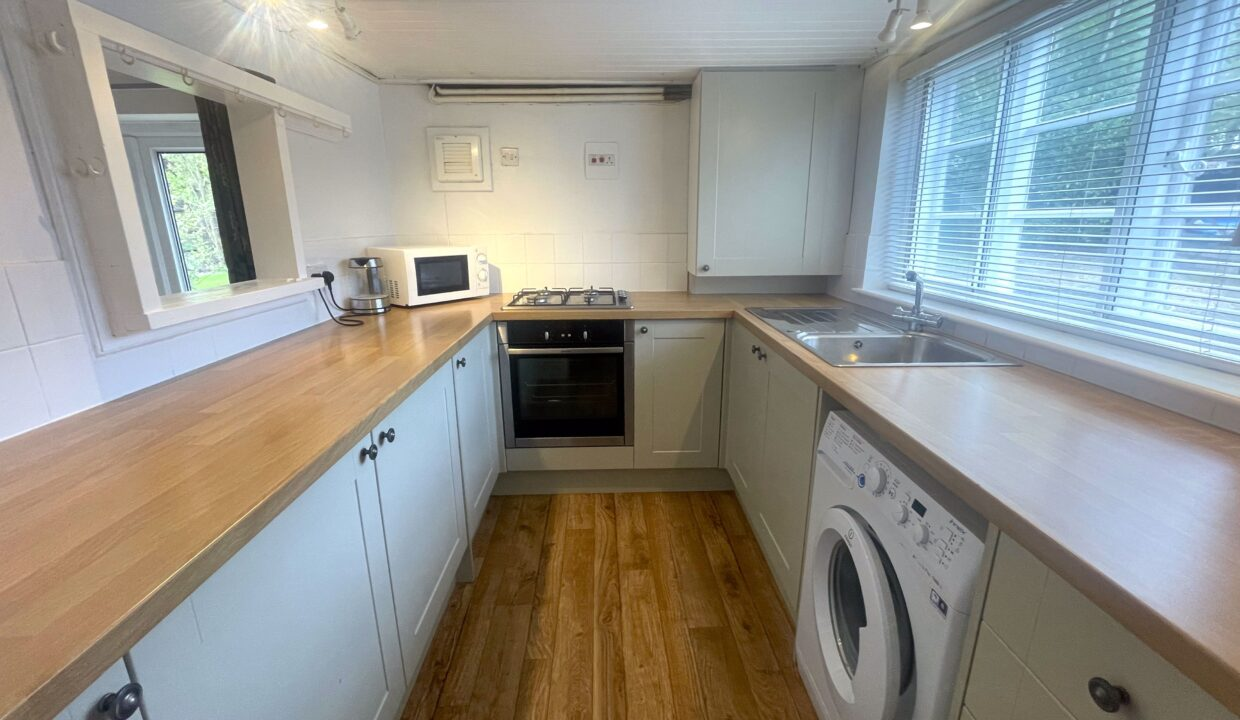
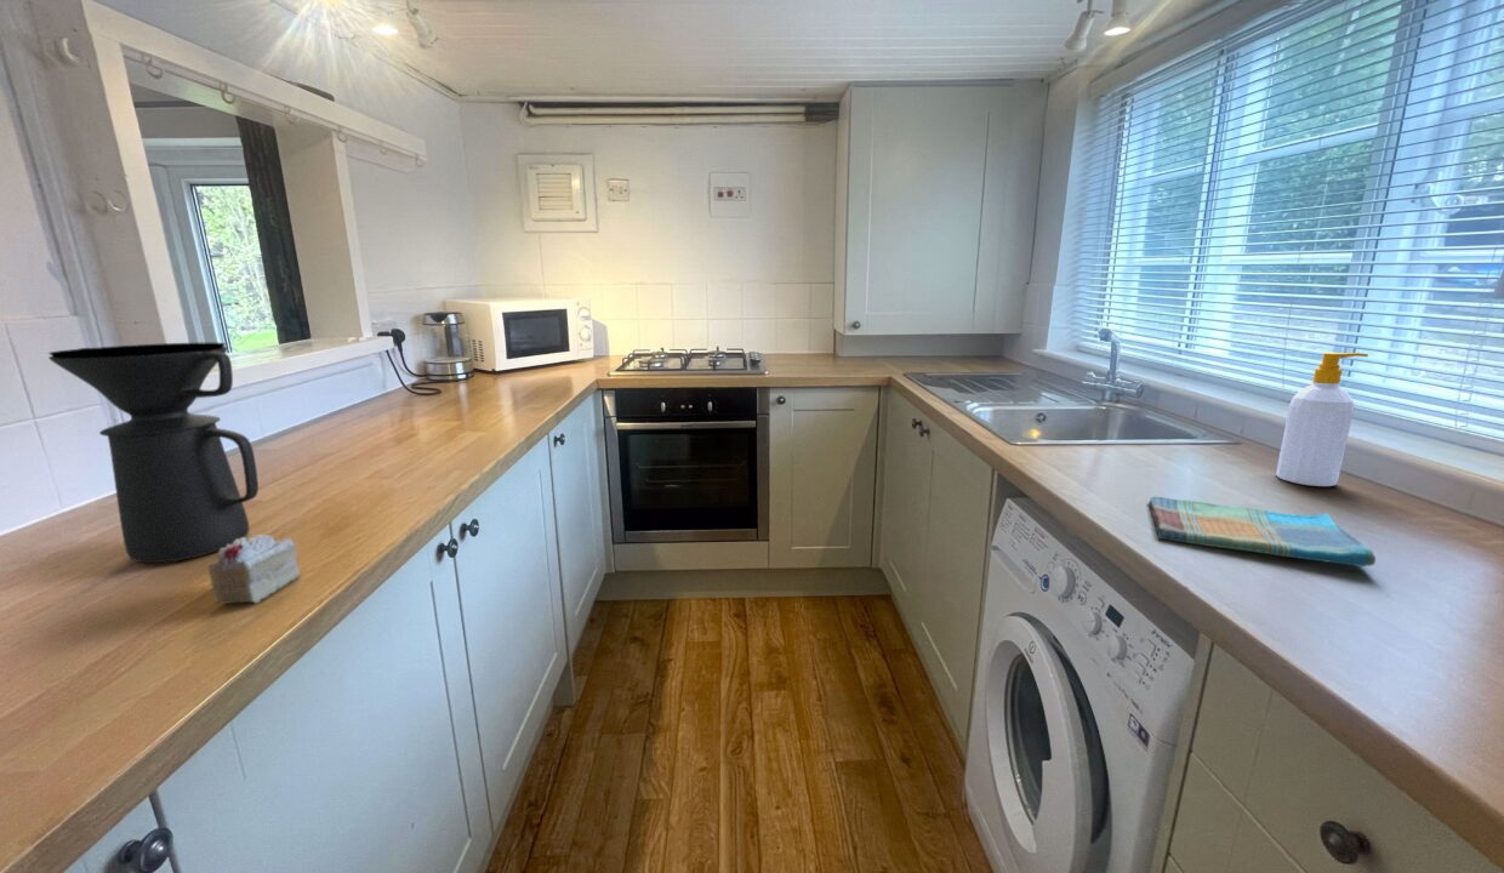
+ coffee maker [47,342,260,564]
+ cake slice [206,534,302,605]
+ soap bottle [1275,352,1369,487]
+ dish towel [1147,496,1377,567]
